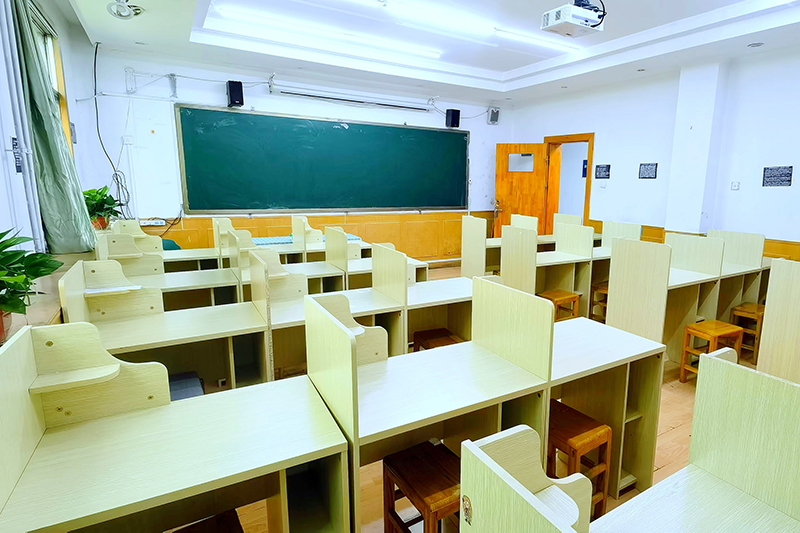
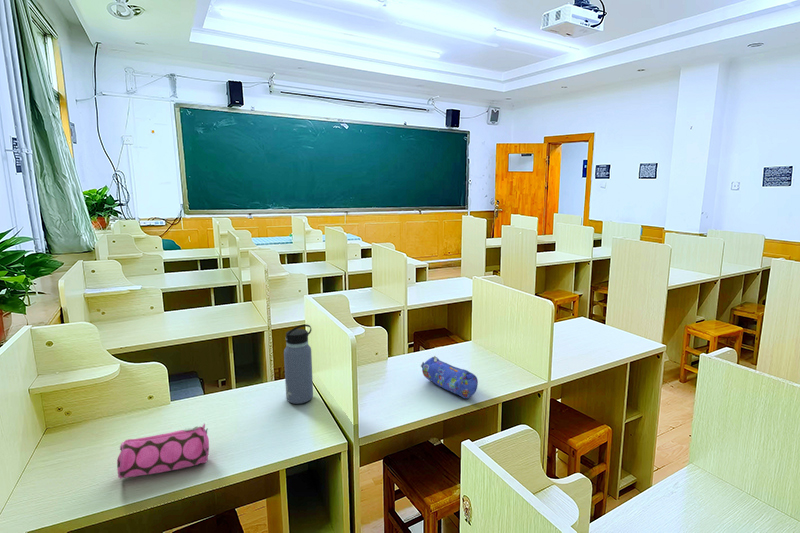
+ pencil case [116,422,210,480]
+ water bottle [283,323,314,405]
+ pencil case [420,355,479,399]
